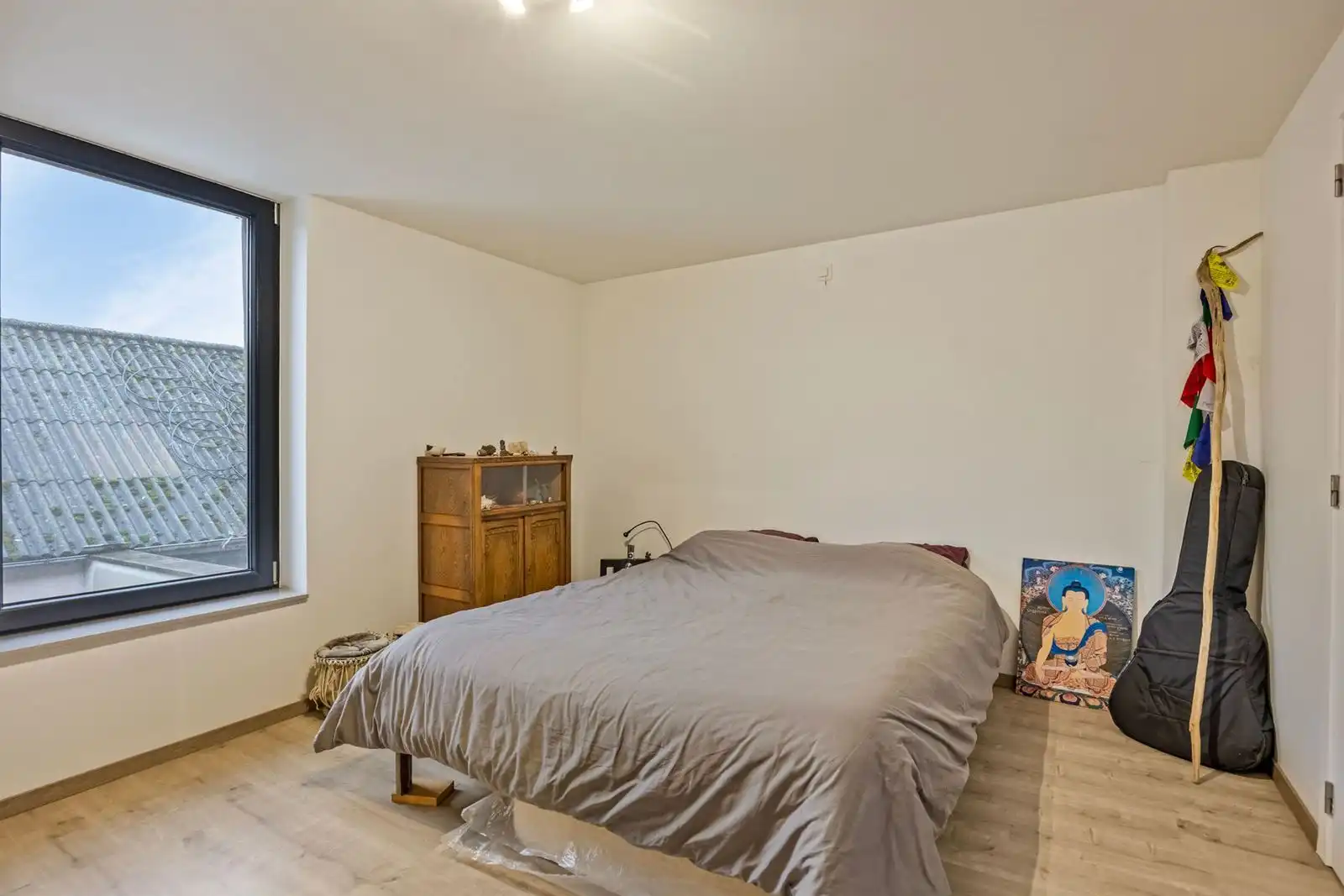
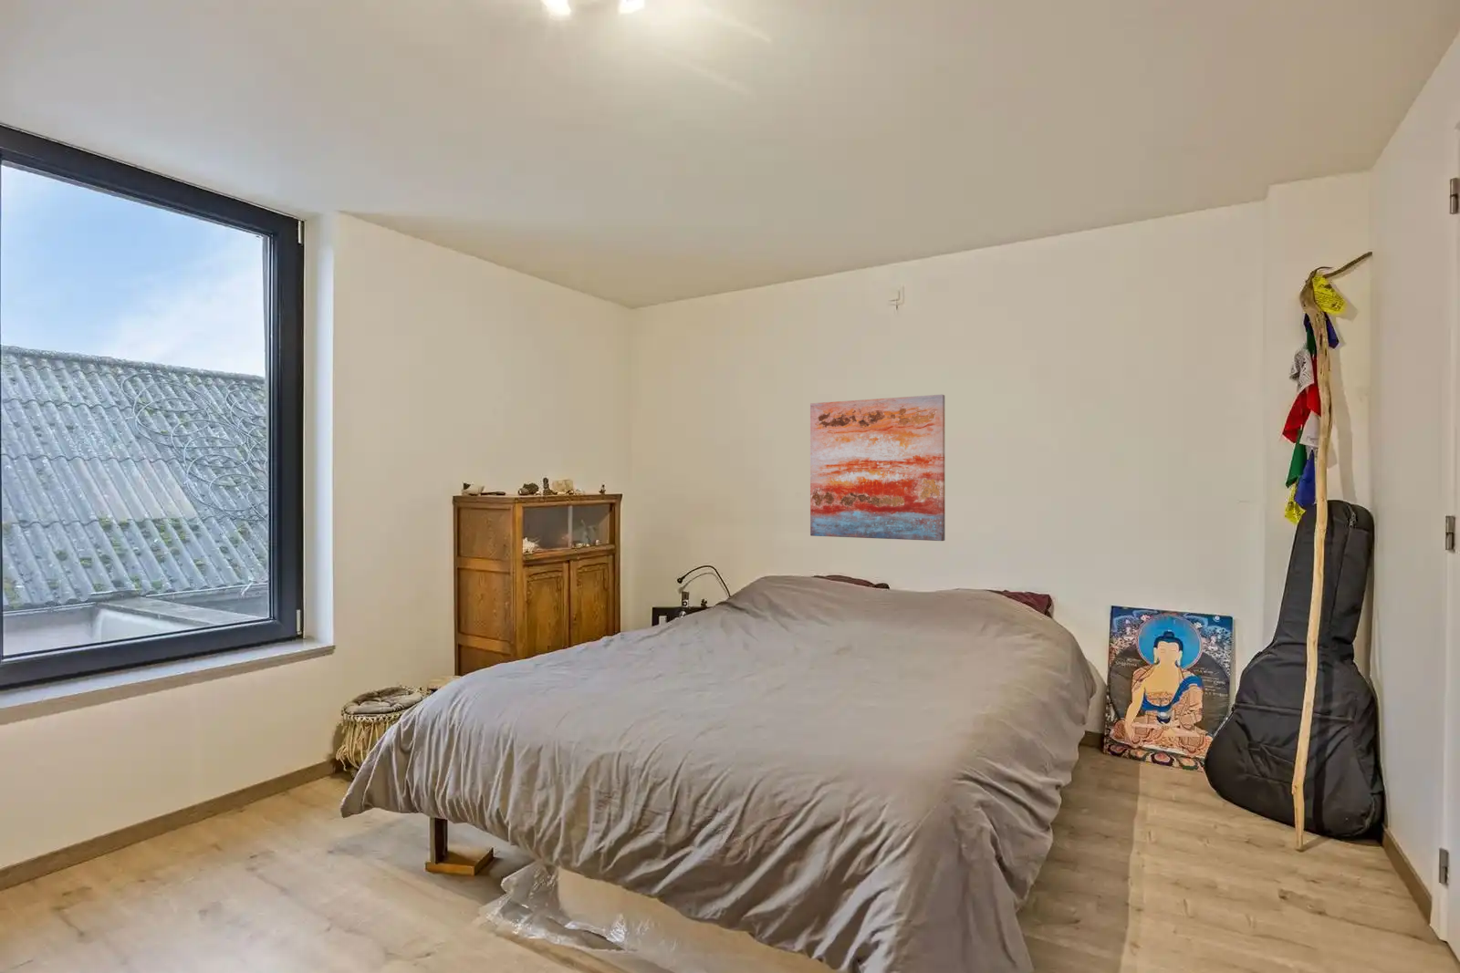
+ wall art [809,394,946,542]
